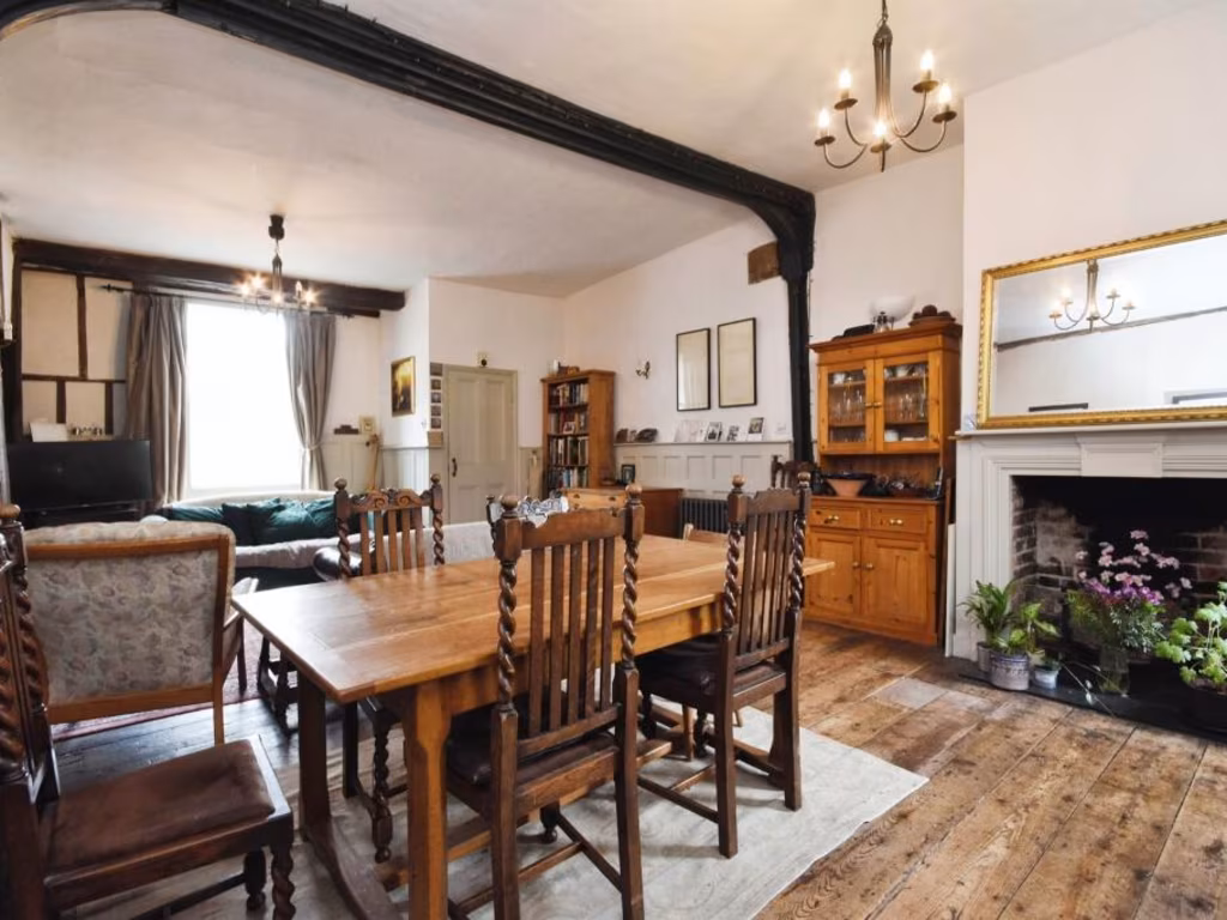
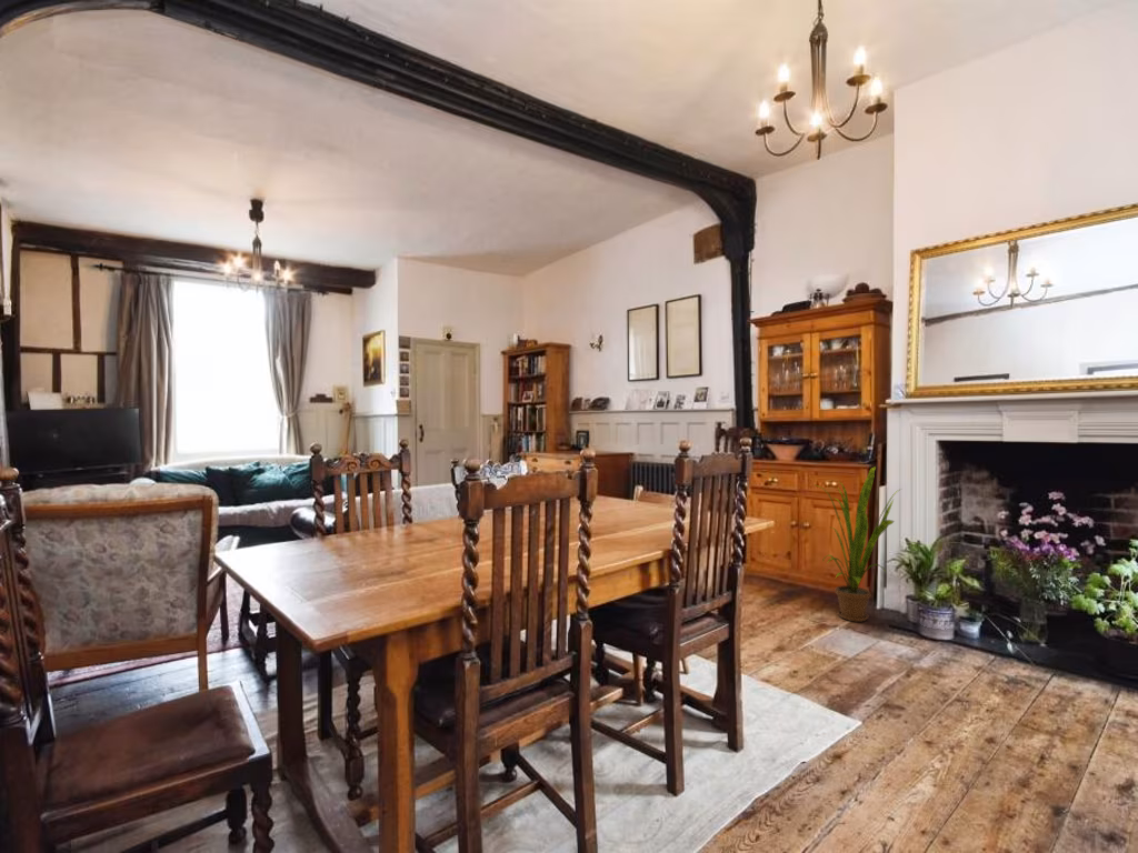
+ house plant [812,465,902,623]
